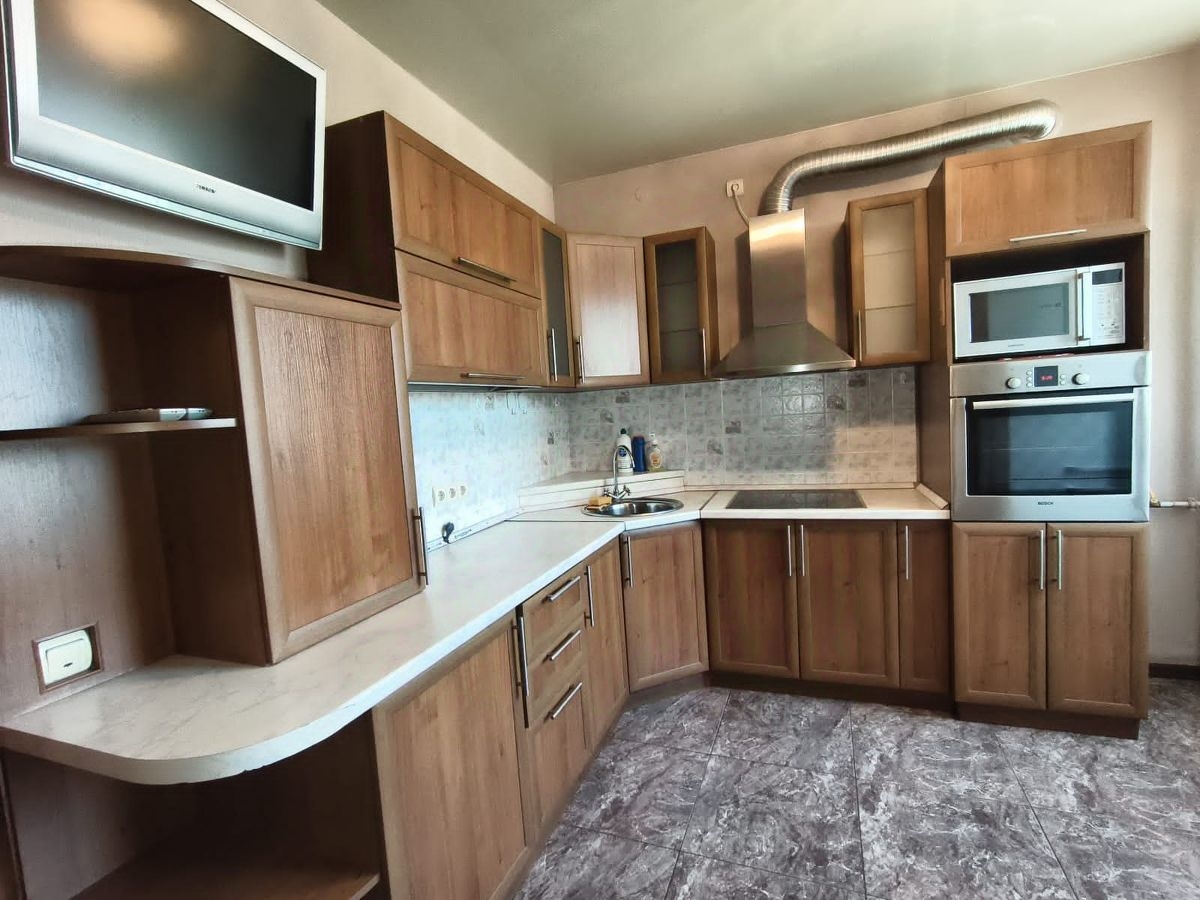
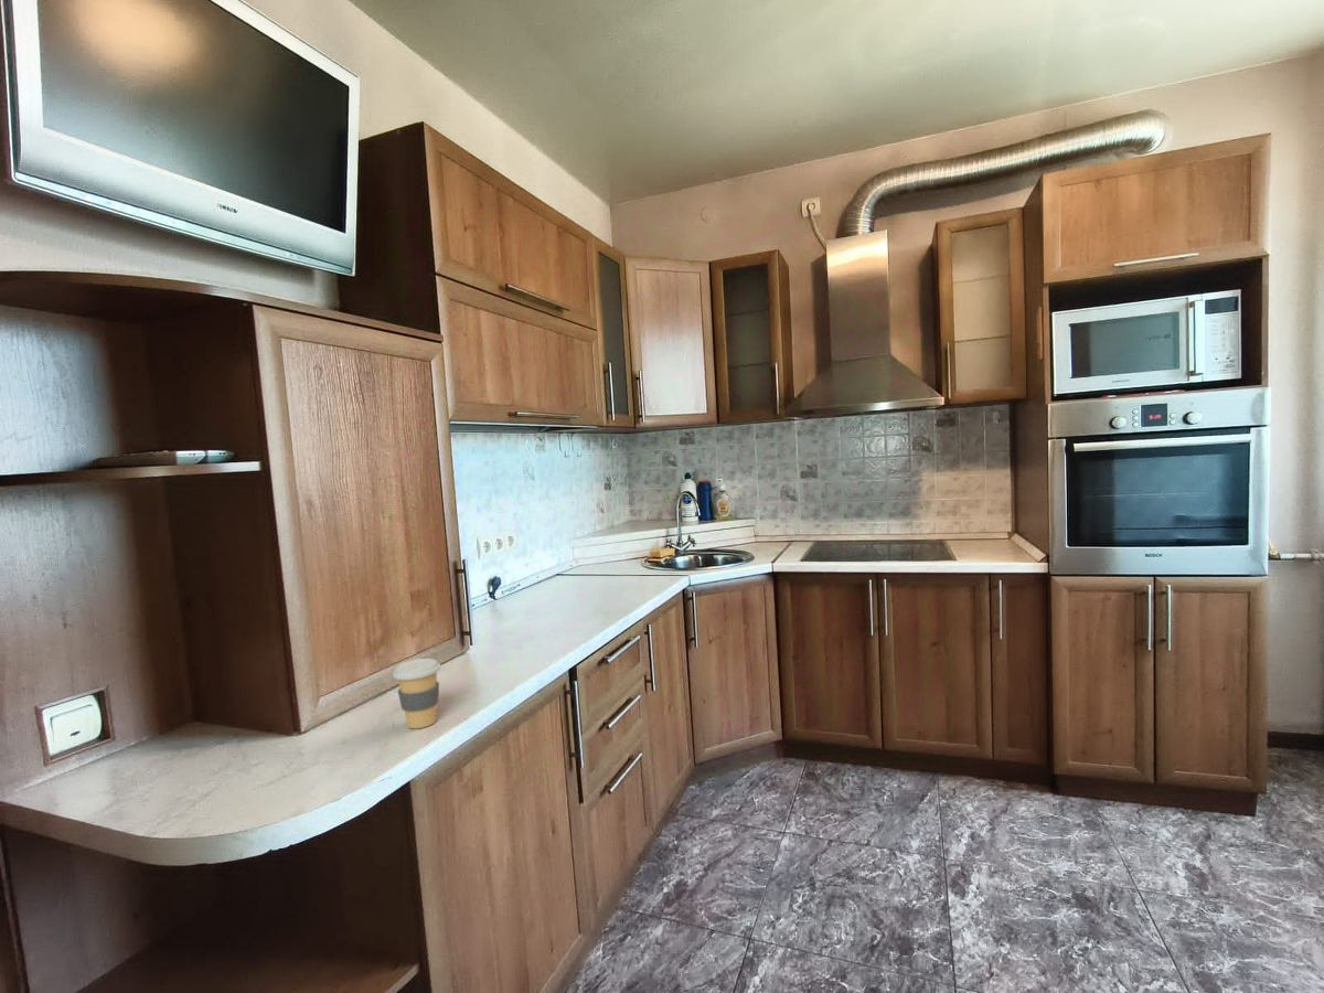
+ coffee cup [392,658,441,729]
